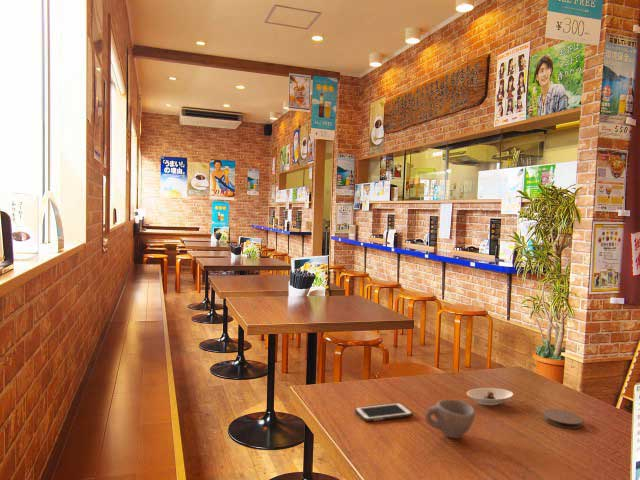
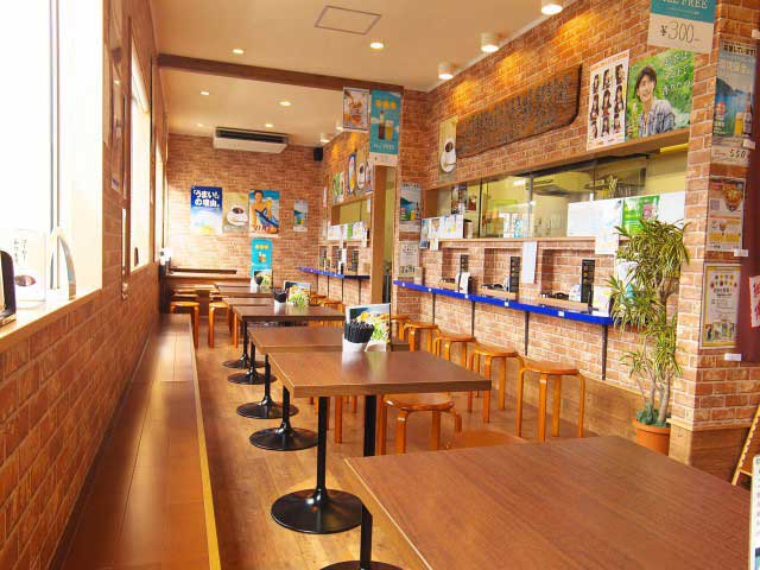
- coaster [542,408,584,430]
- cell phone [354,402,414,422]
- cup [424,399,476,439]
- saucer [466,387,514,406]
